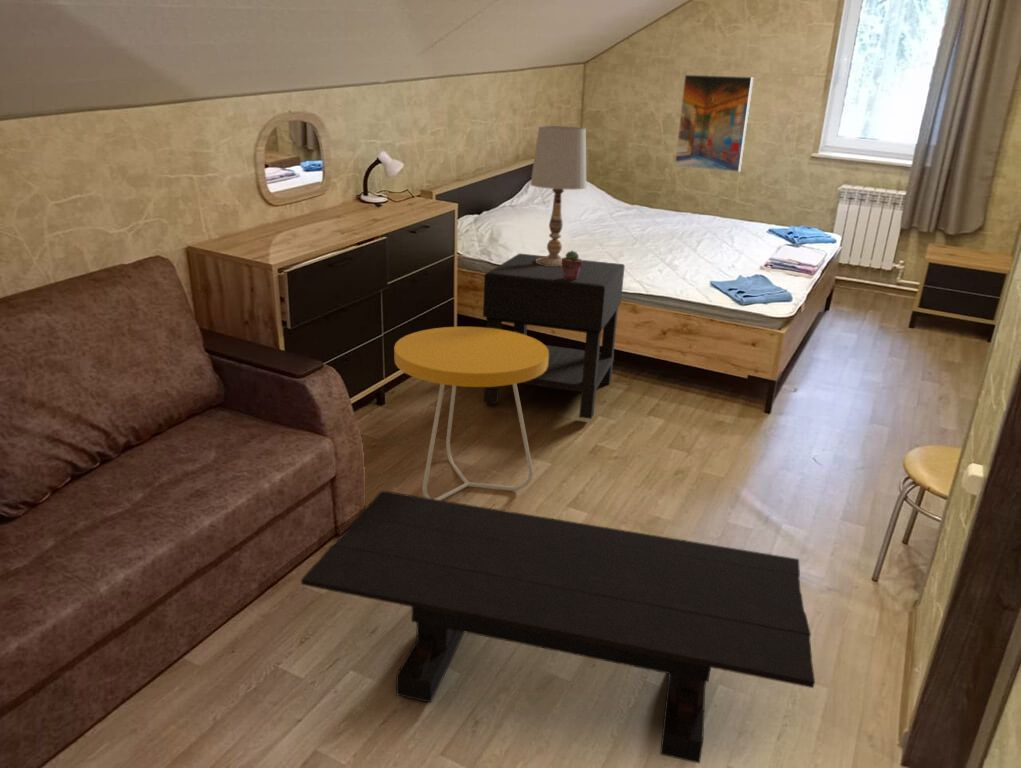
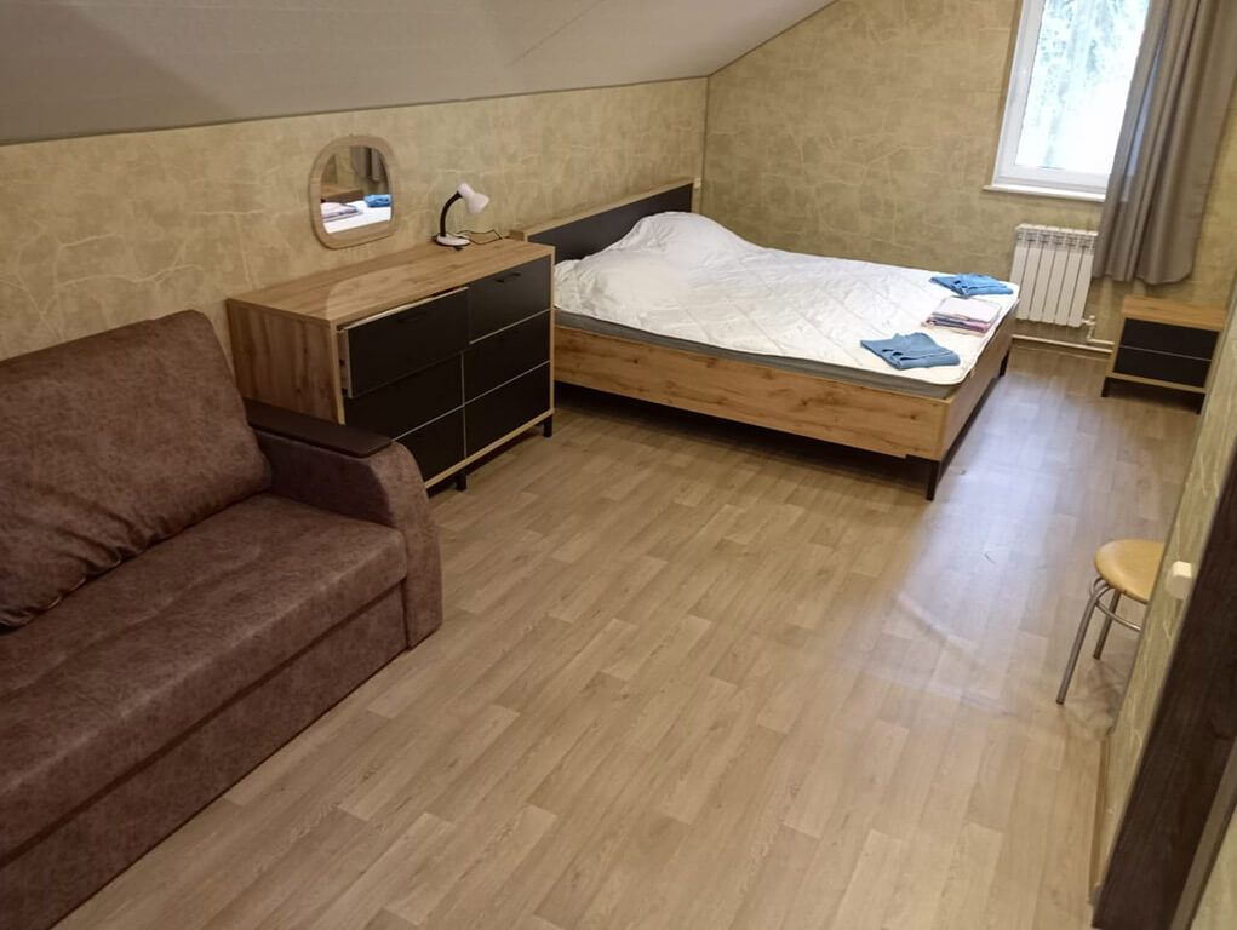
- potted succulent [561,250,583,280]
- side table [393,326,549,500]
- nightstand [482,253,626,420]
- coffee table [300,489,816,765]
- table lamp [529,125,587,266]
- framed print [674,74,754,173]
